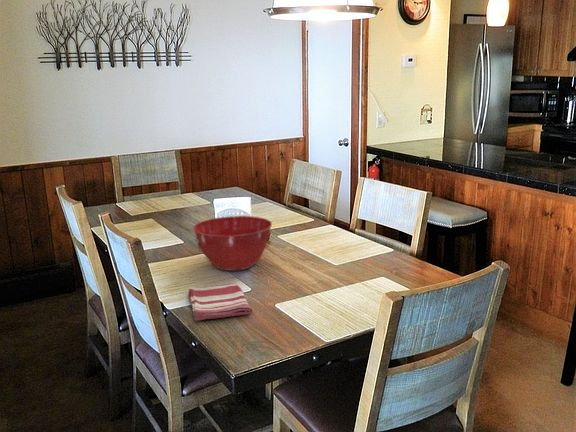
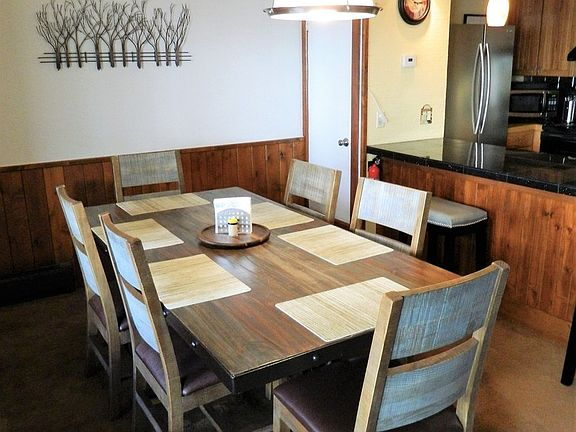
- mixing bowl [192,215,273,272]
- dish towel [187,282,253,322]
